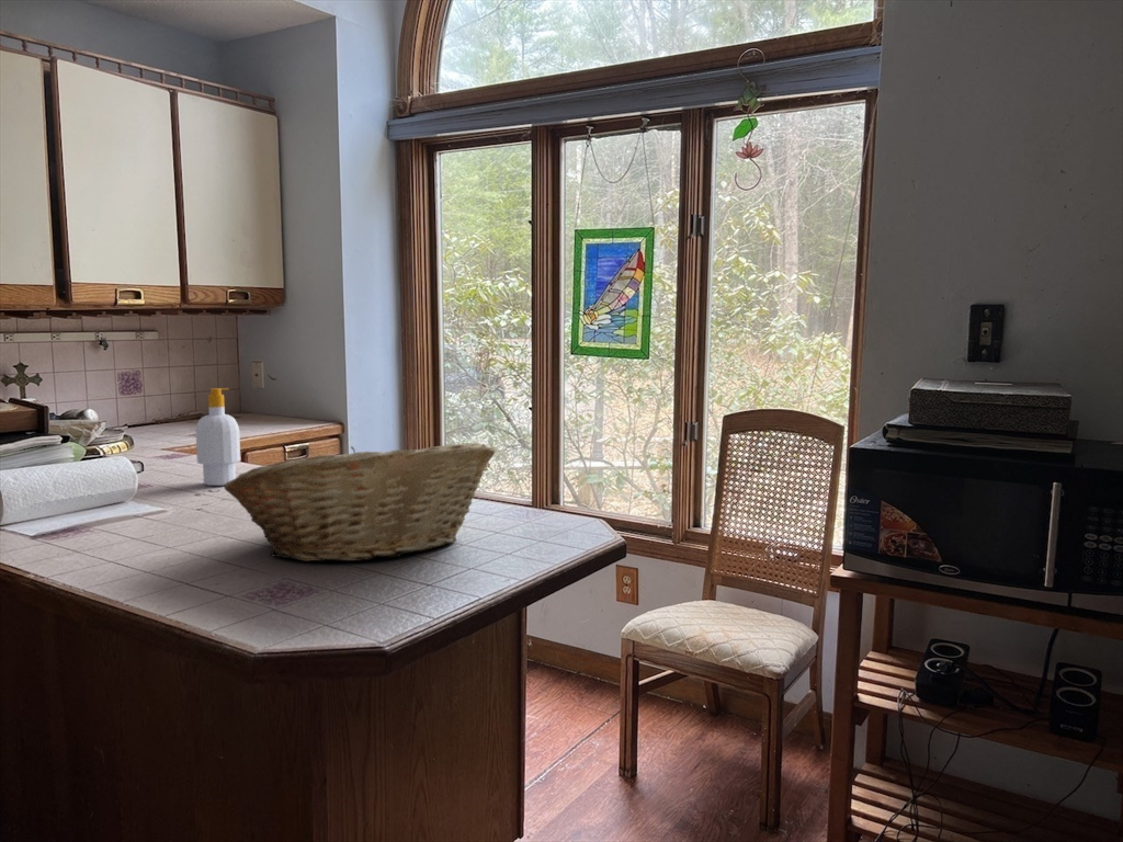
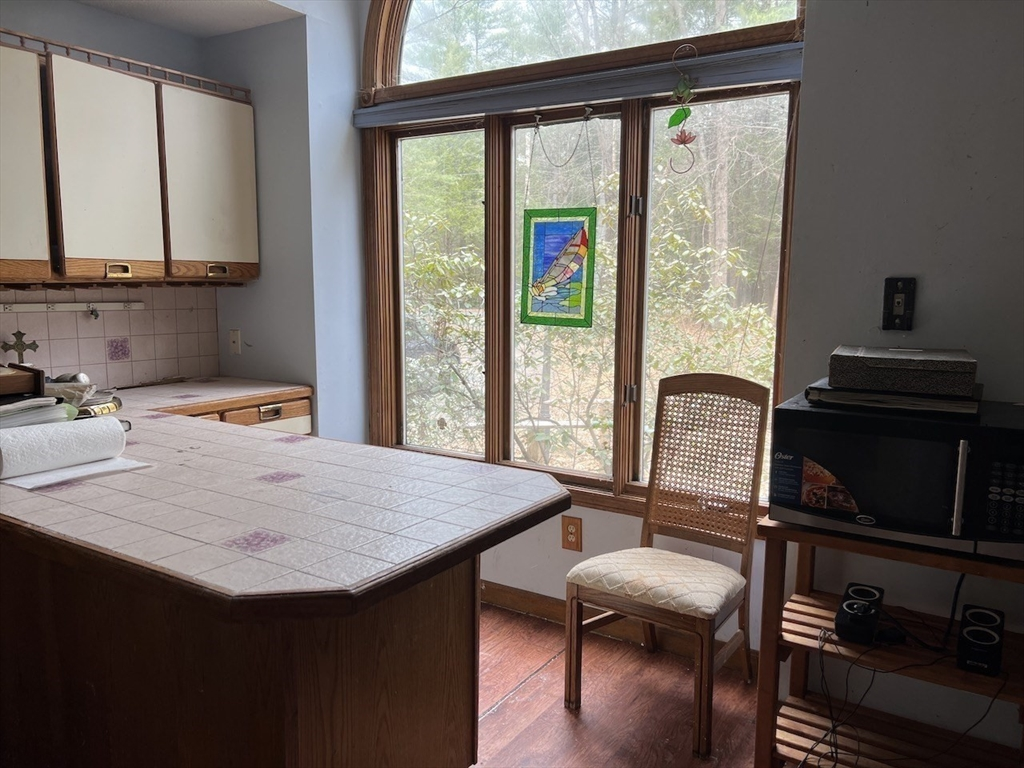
- fruit basket [224,441,497,562]
- soap bottle [194,387,241,487]
